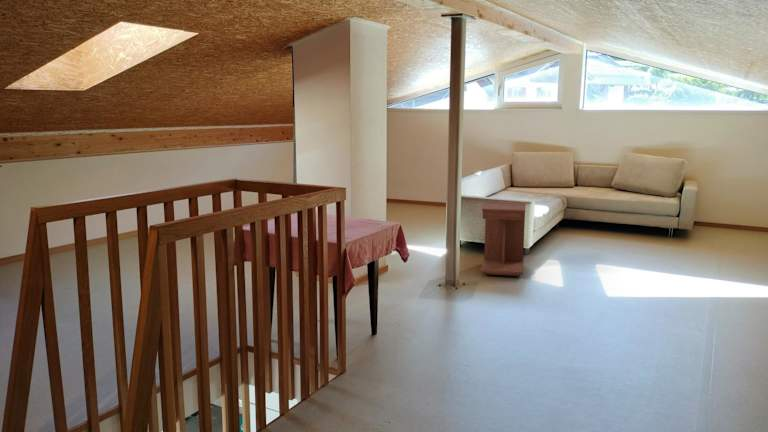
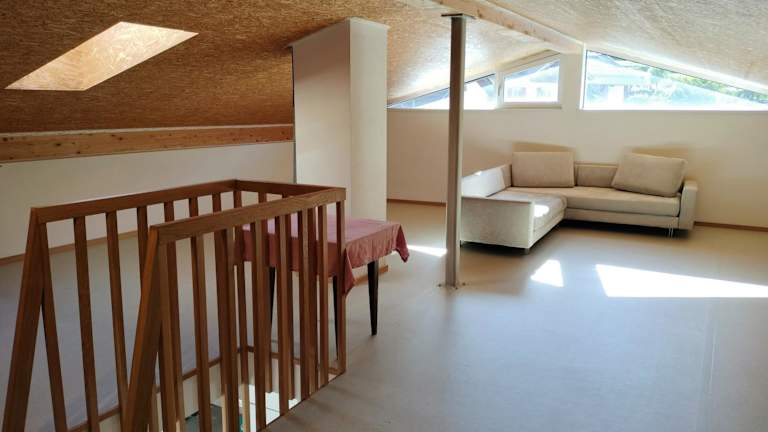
- side table [480,201,526,277]
